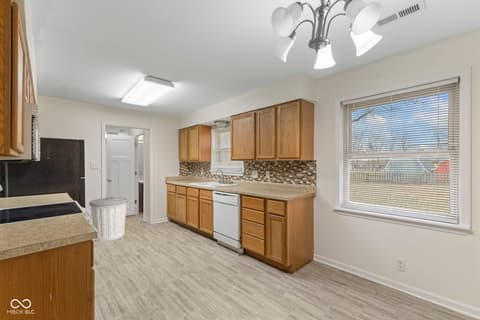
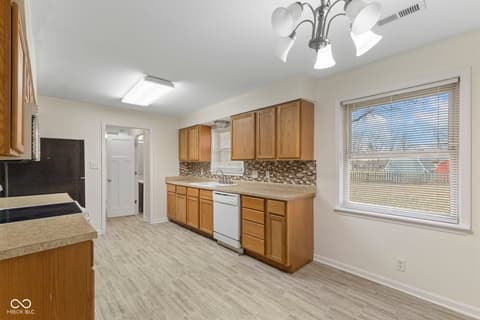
- trash can [88,195,129,242]
